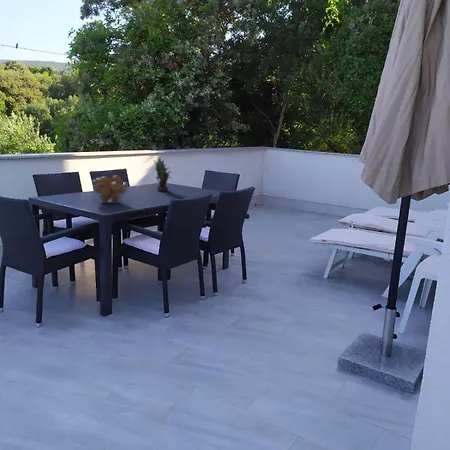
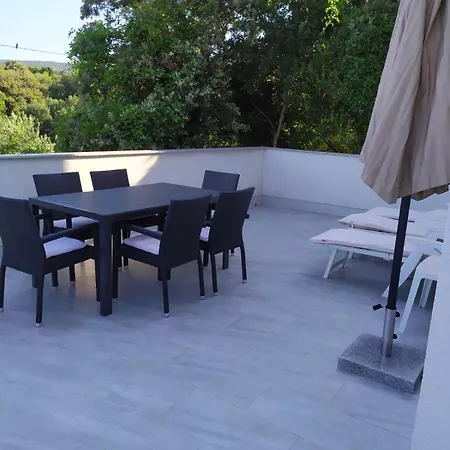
- fruit basket [91,175,129,204]
- potted plant [153,156,175,192]
